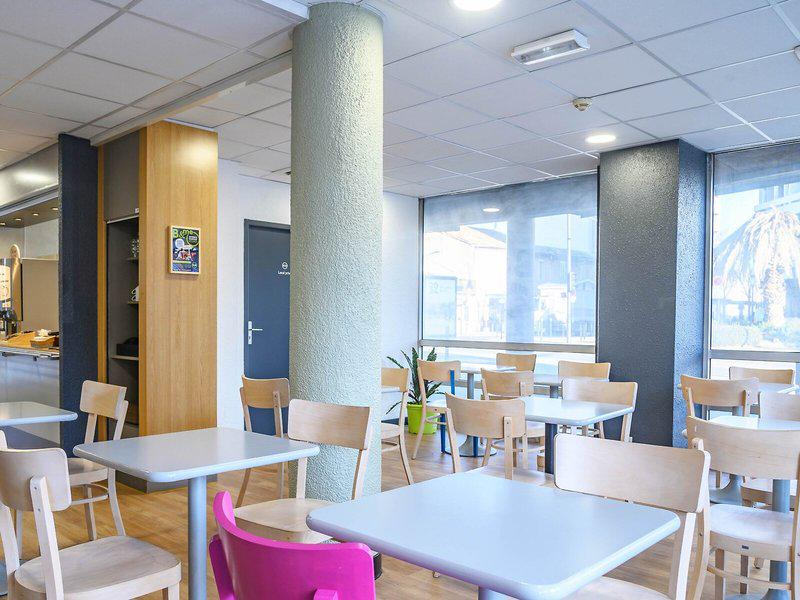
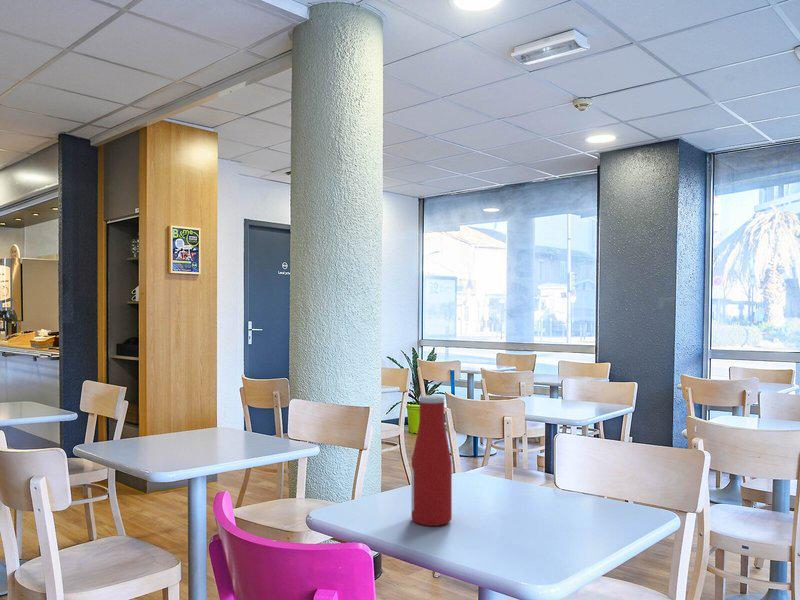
+ bottle [410,394,453,527]
